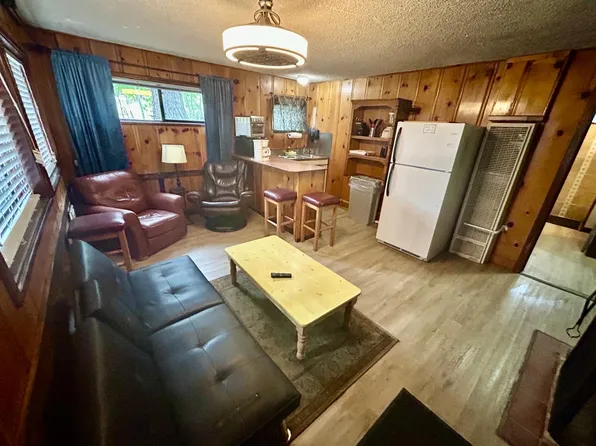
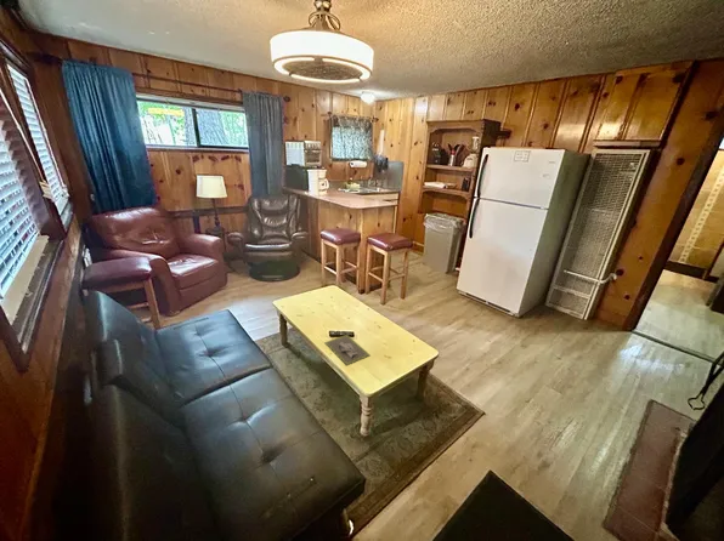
+ architectural model [323,334,371,366]
